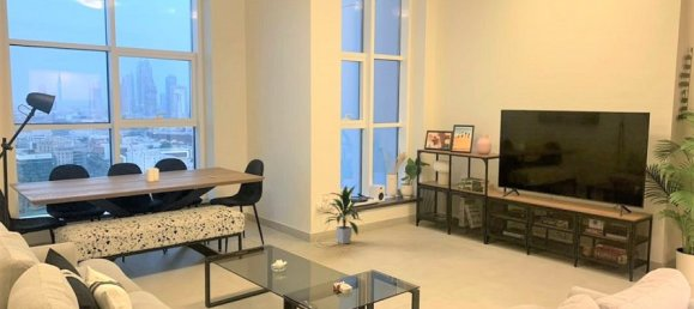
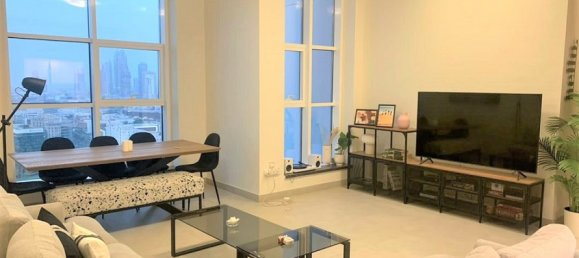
- indoor plant [320,184,364,246]
